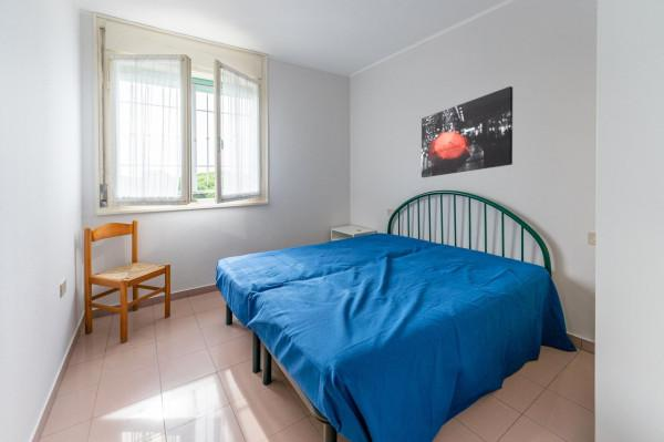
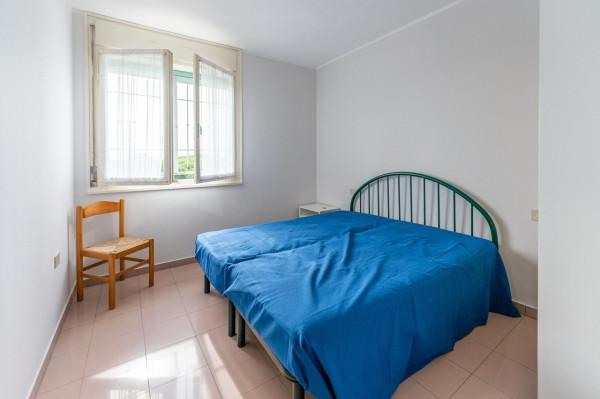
- wall art [421,85,513,178]
